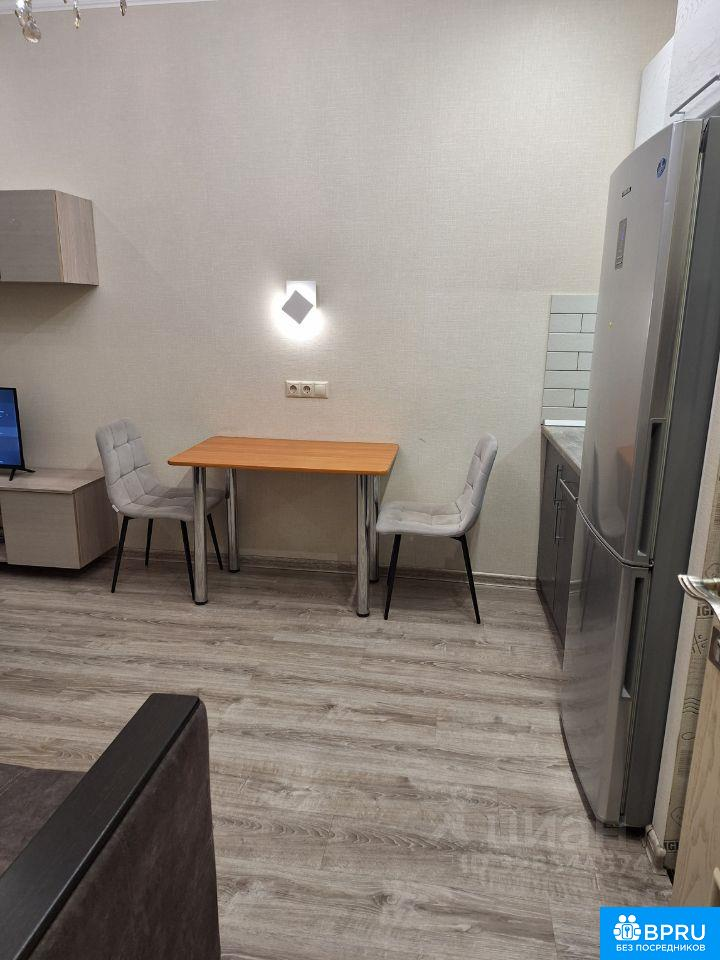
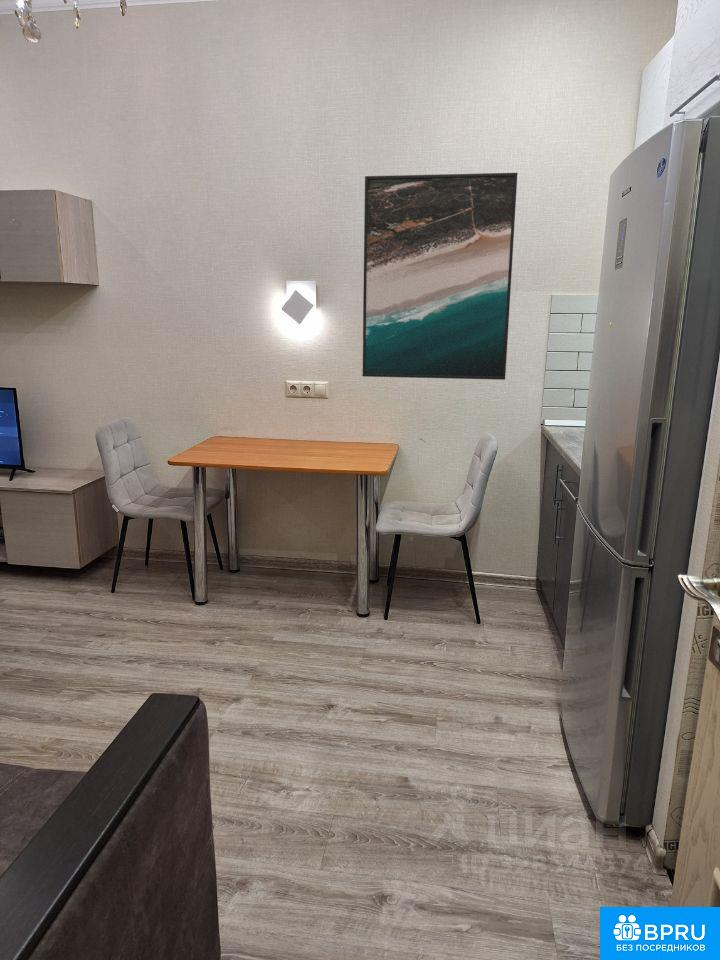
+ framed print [361,172,519,381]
